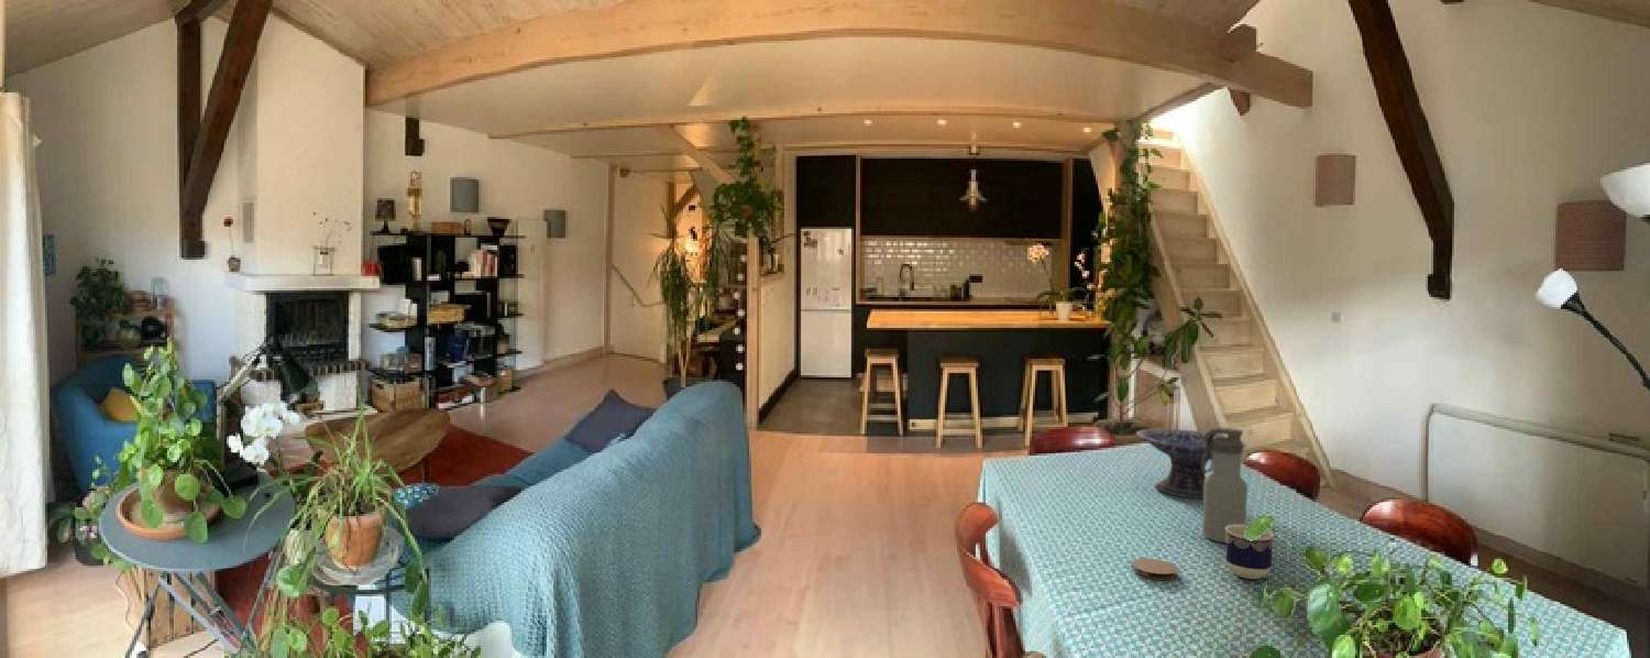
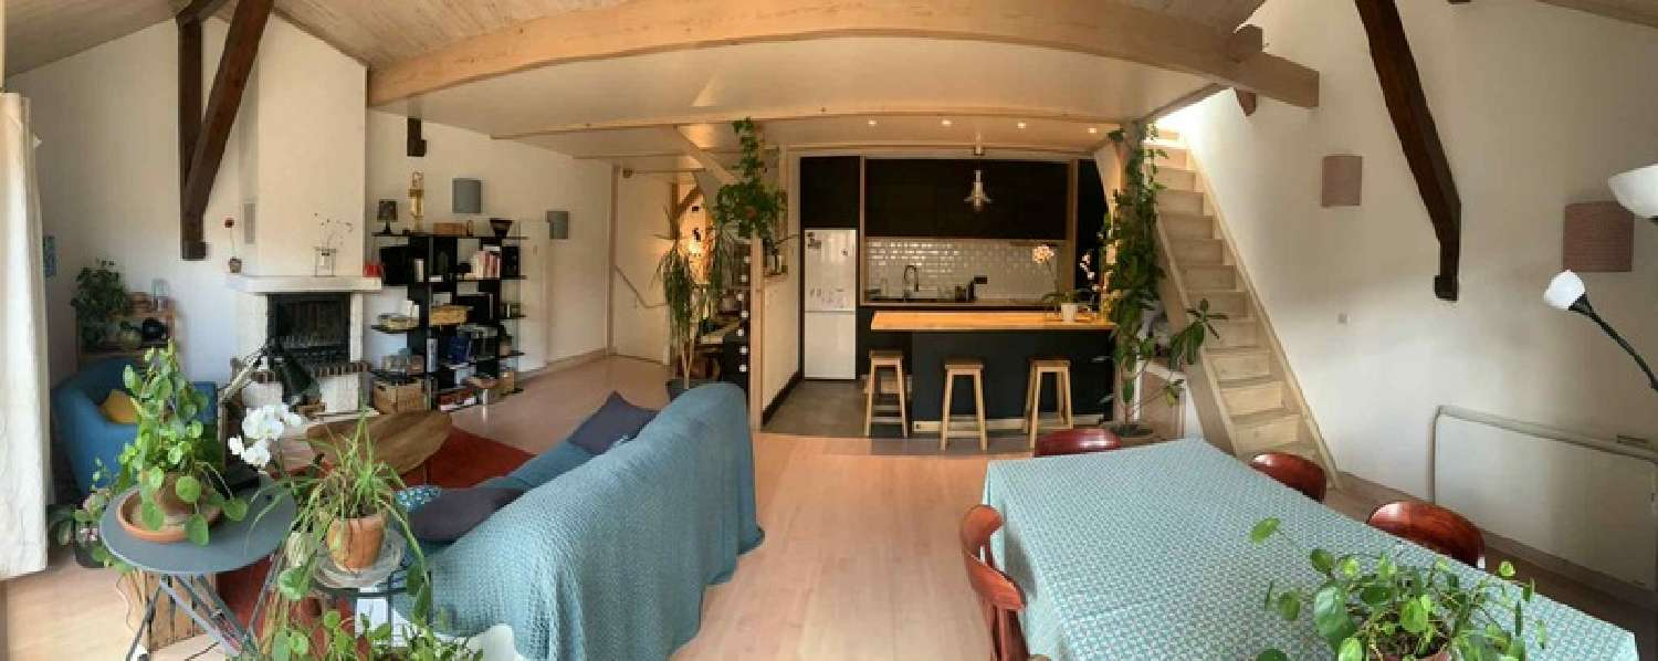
- cup [1225,524,1275,580]
- water bottle [1201,427,1248,545]
- coaster [1131,558,1179,581]
- decorative bowl [1135,428,1247,500]
